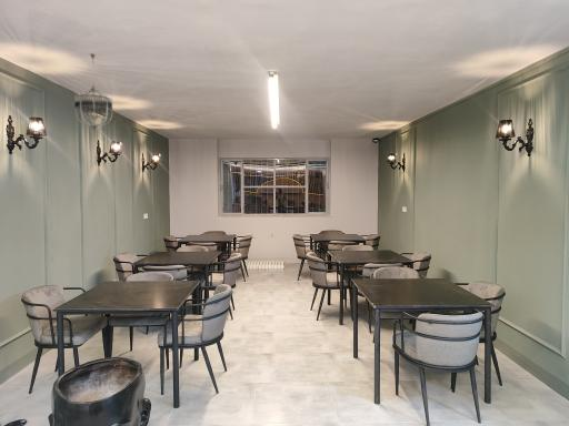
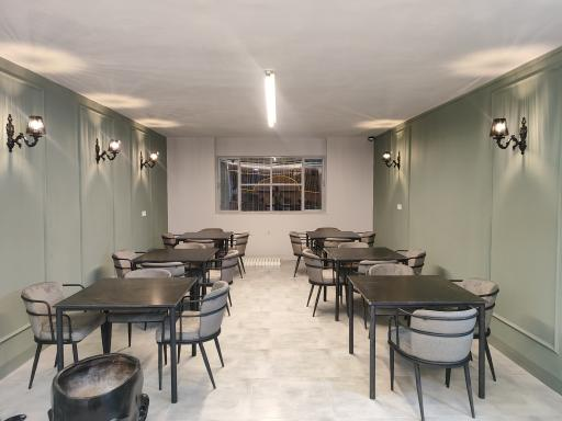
- chandelier [73,52,113,130]
